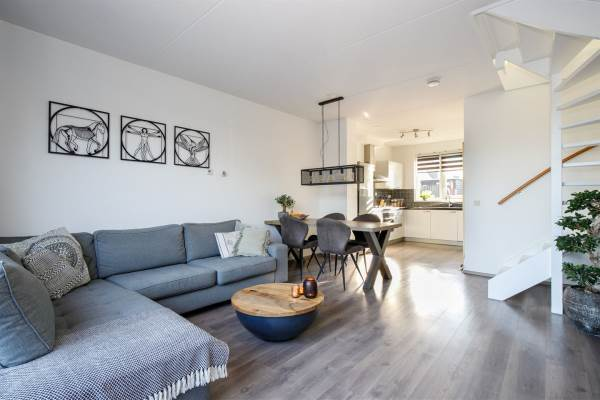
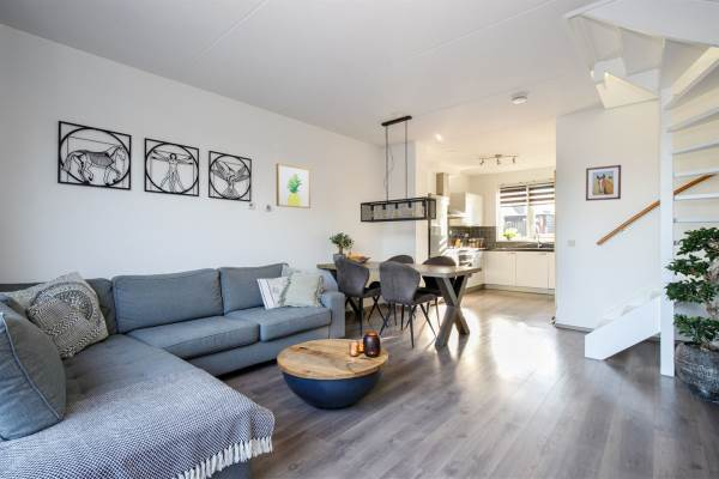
+ wall art [276,163,312,210]
+ wall art [585,164,622,202]
